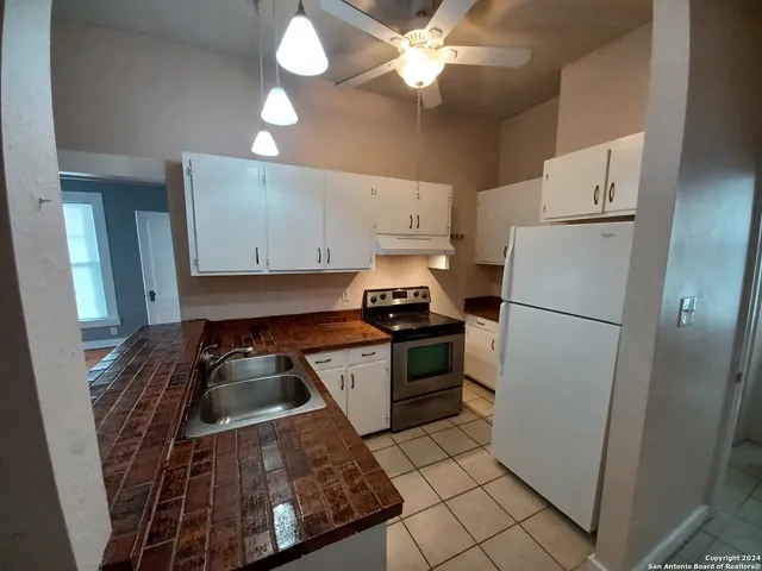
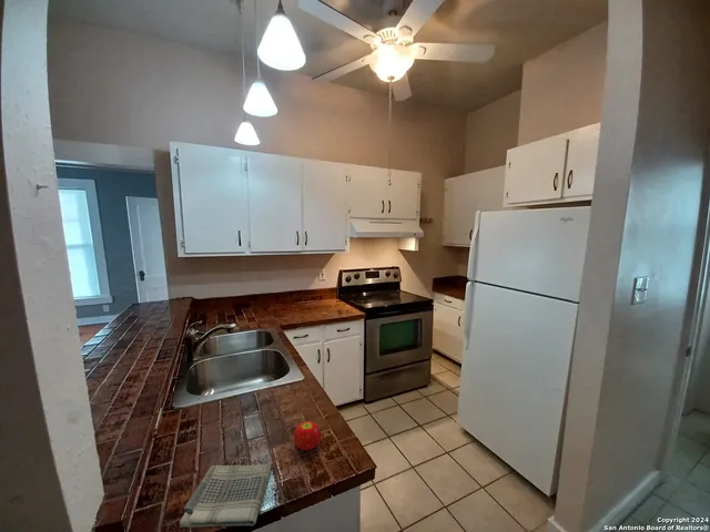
+ fruit [293,420,322,452]
+ dish towel [179,462,273,529]
